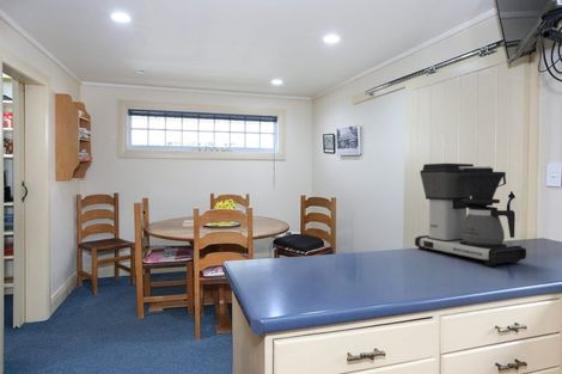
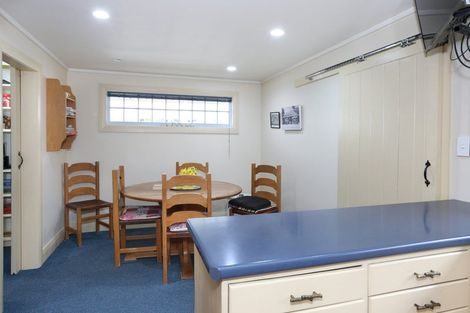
- coffee maker [414,163,527,266]
